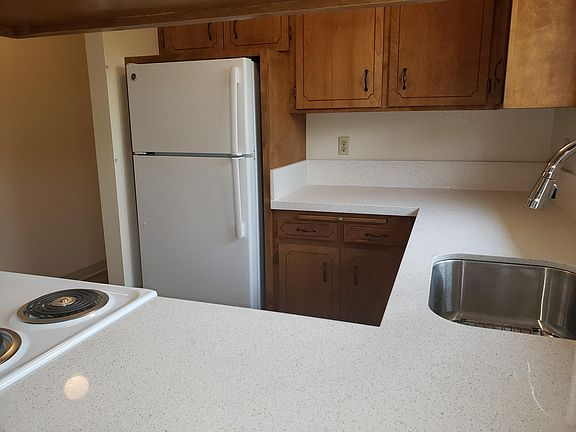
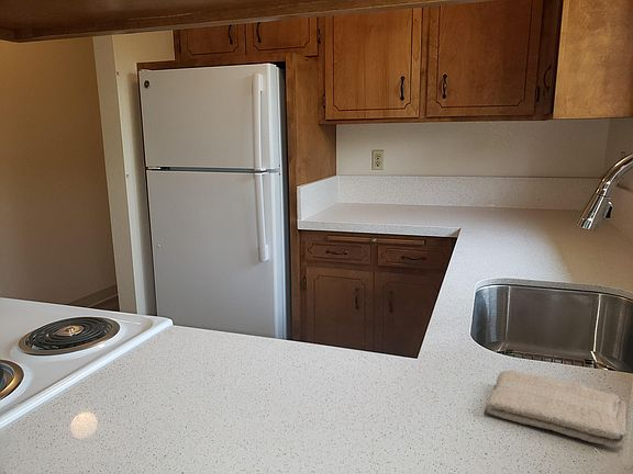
+ washcloth [485,370,630,450]
